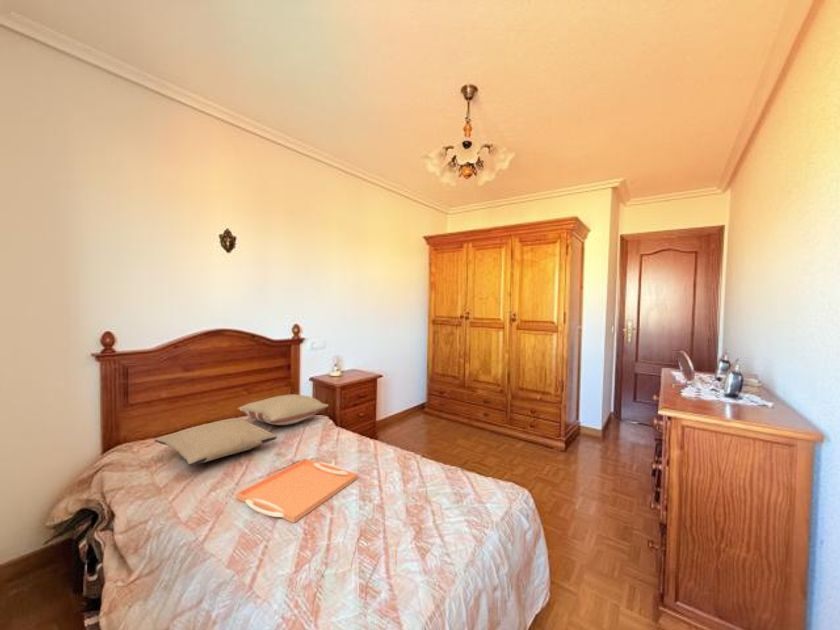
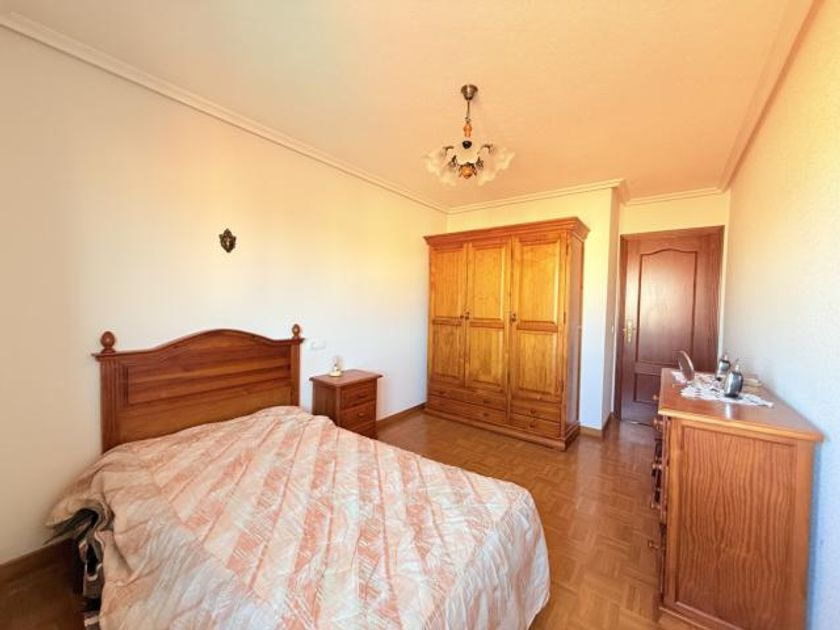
- serving tray [235,458,359,524]
- pillow [153,417,278,467]
- pillow [236,393,330,426]
